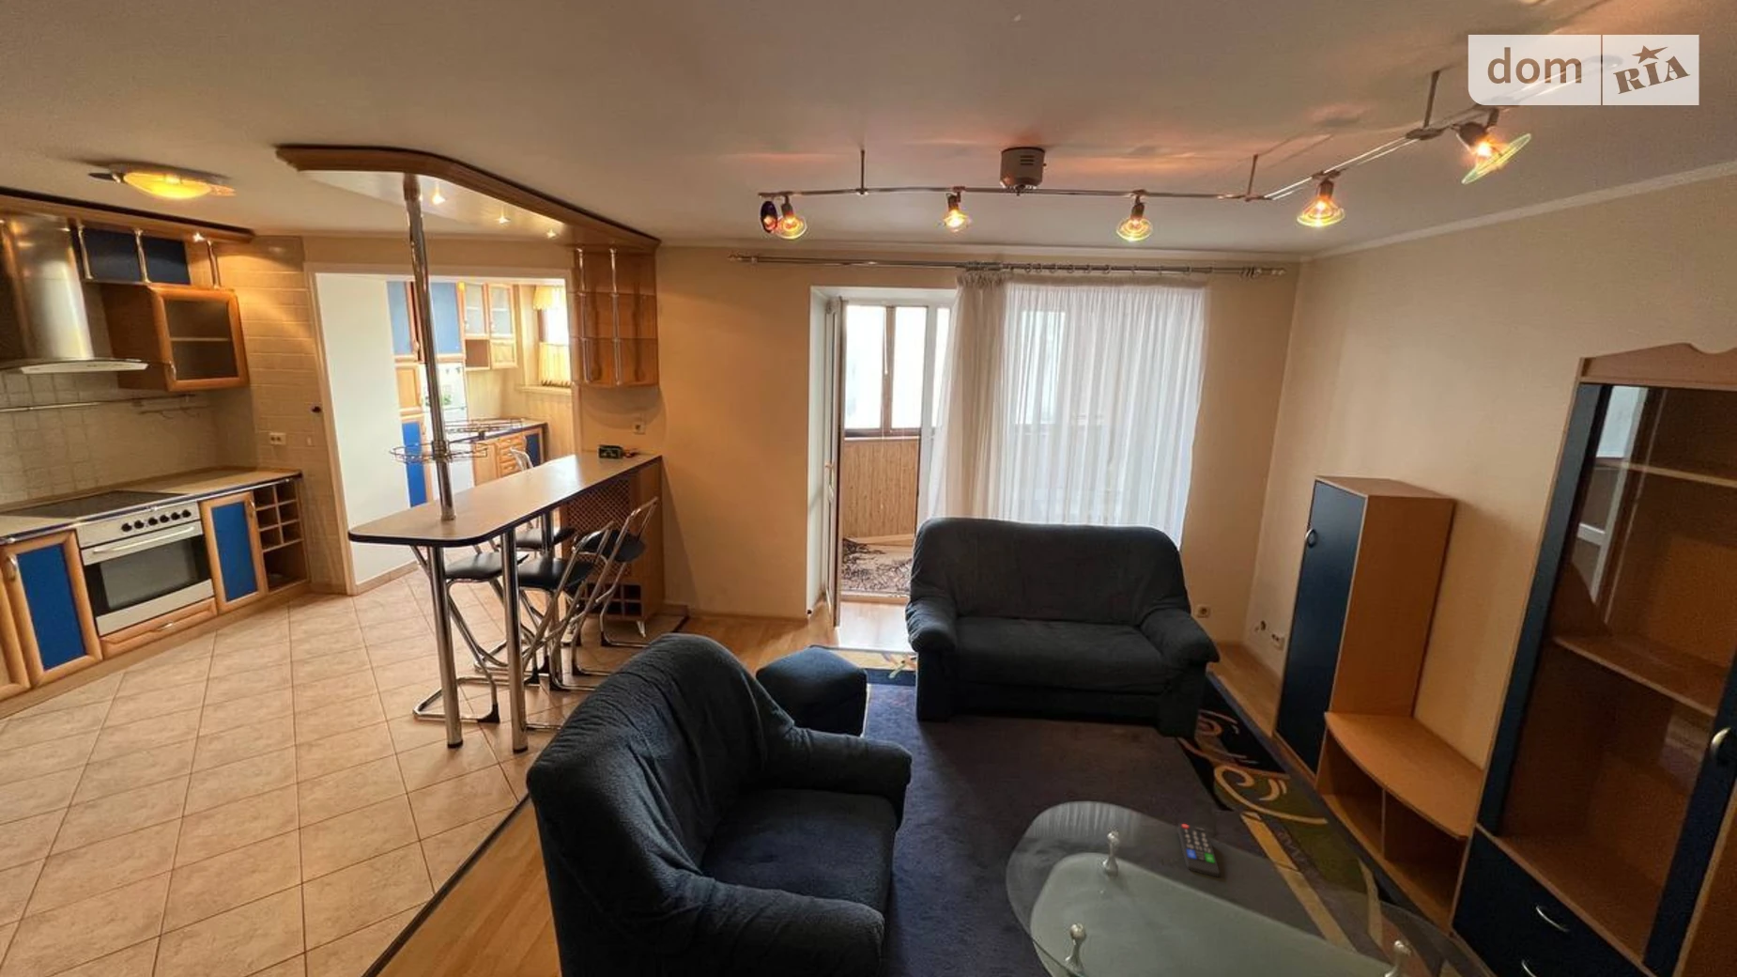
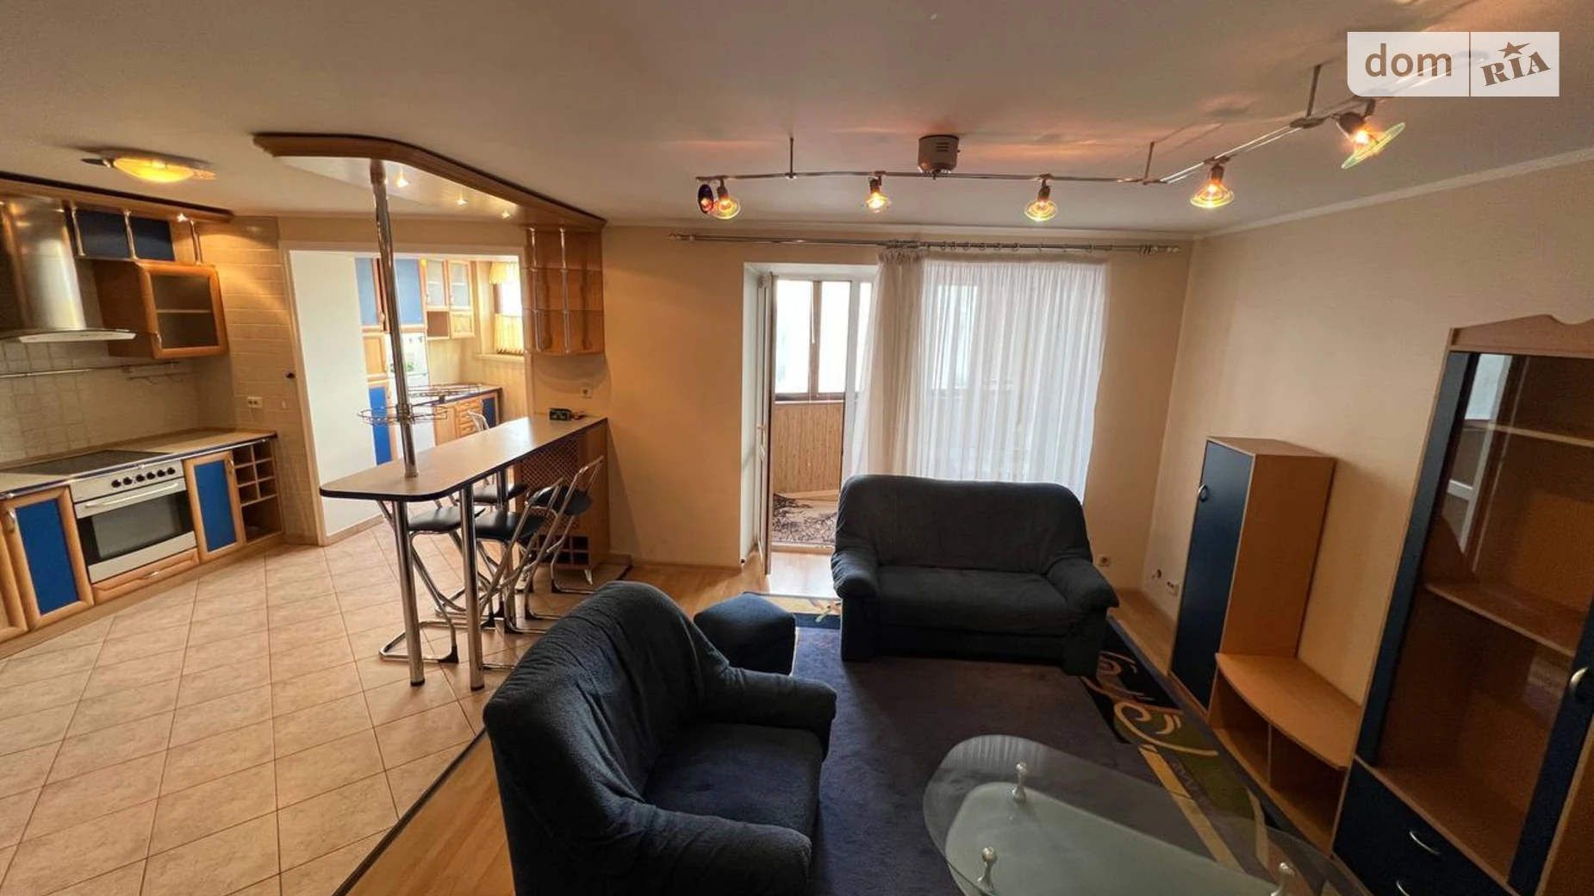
- remote control [1177,822,1220,878]
